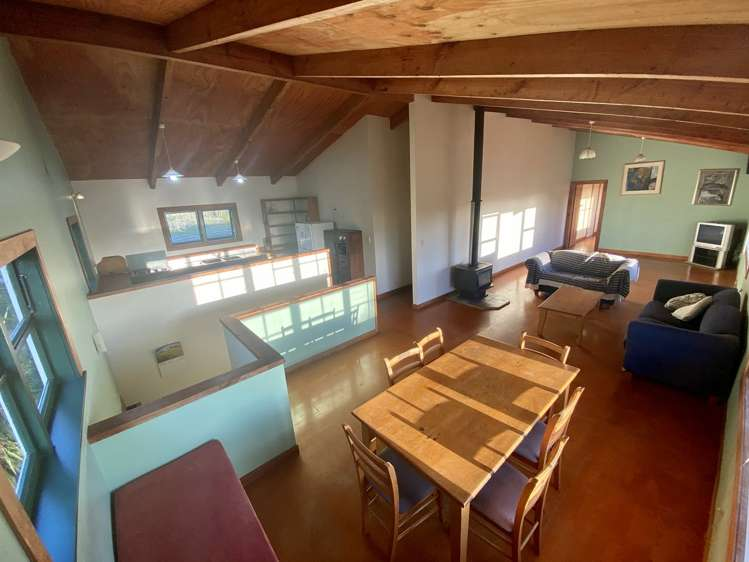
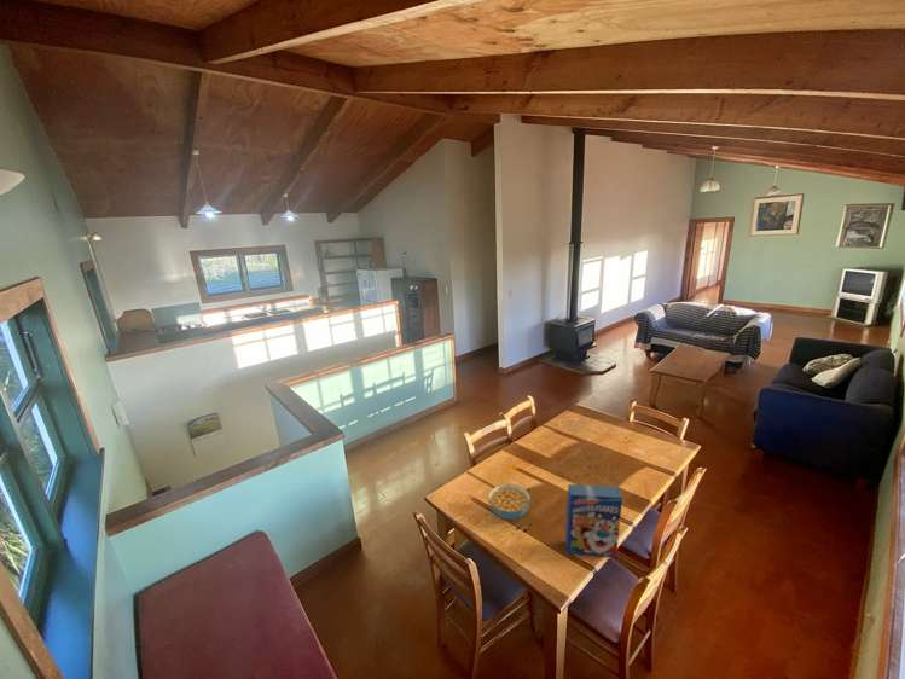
+ cereal bowl [487,482,532,522]
+ cereal box [564,483,623,558]
